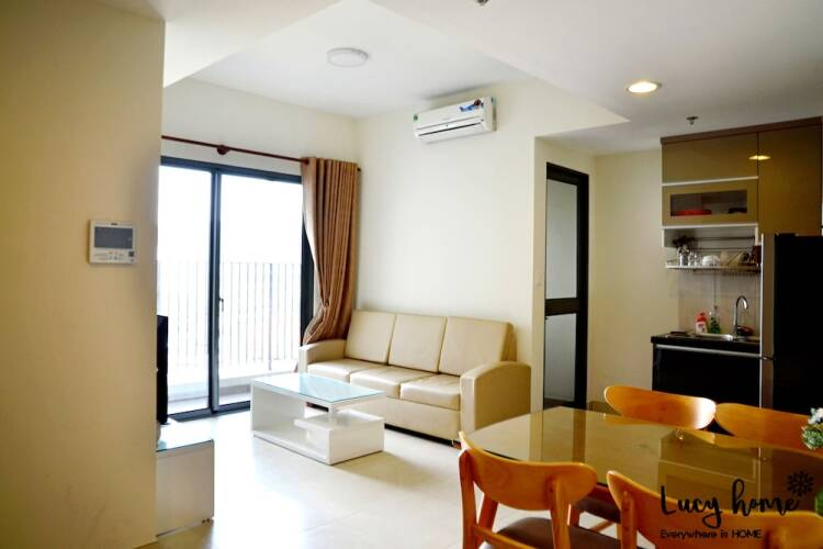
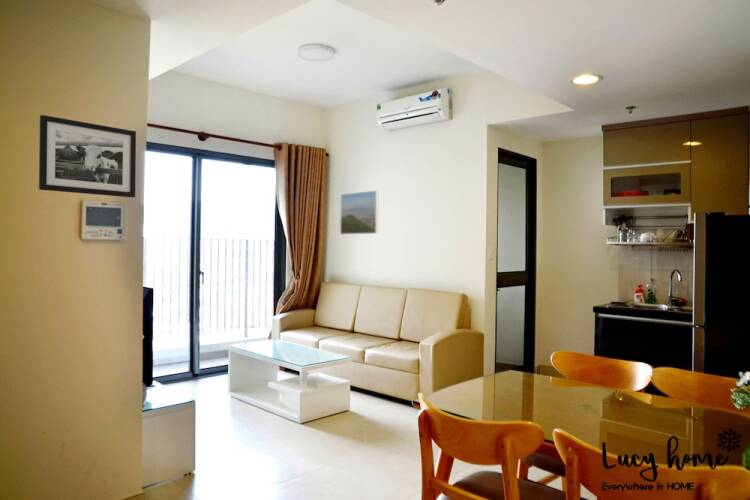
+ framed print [339,189,379,235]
+ picture frame [38,114,137,199]
